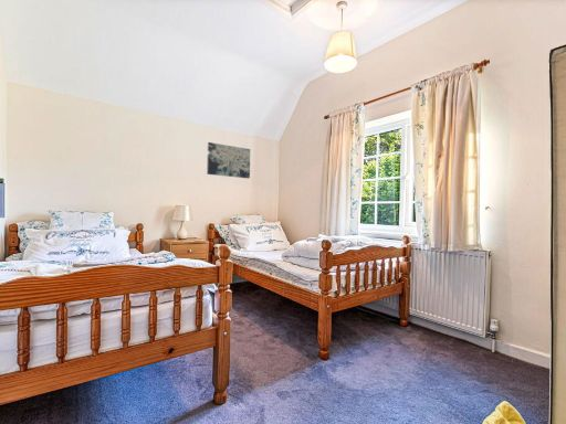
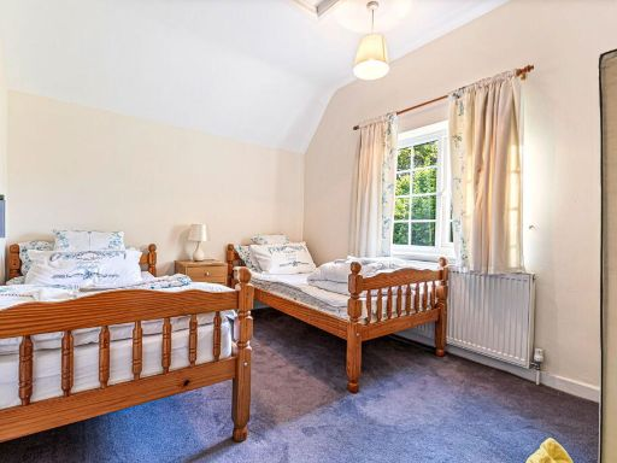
- wall art [206,141,251,180]
